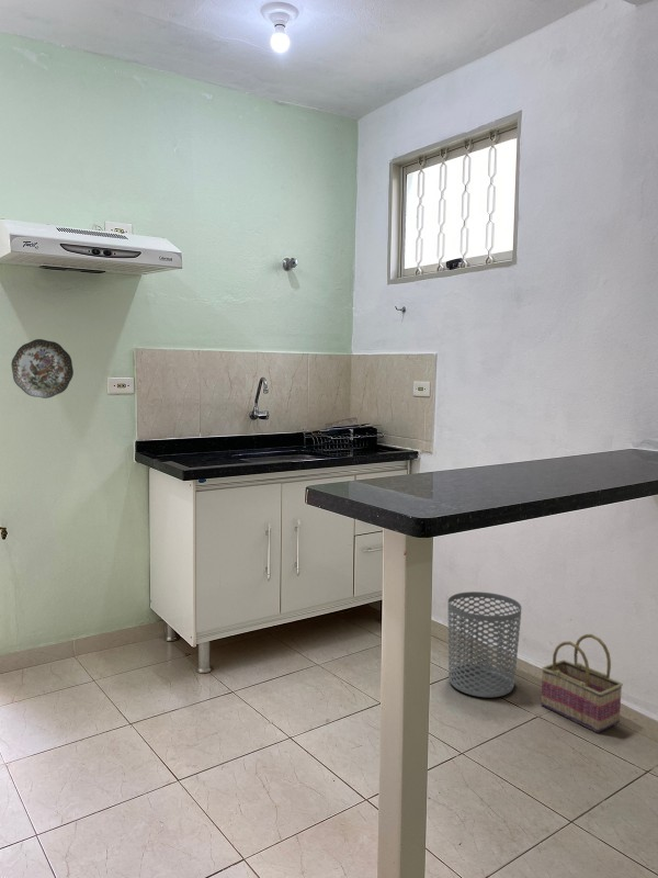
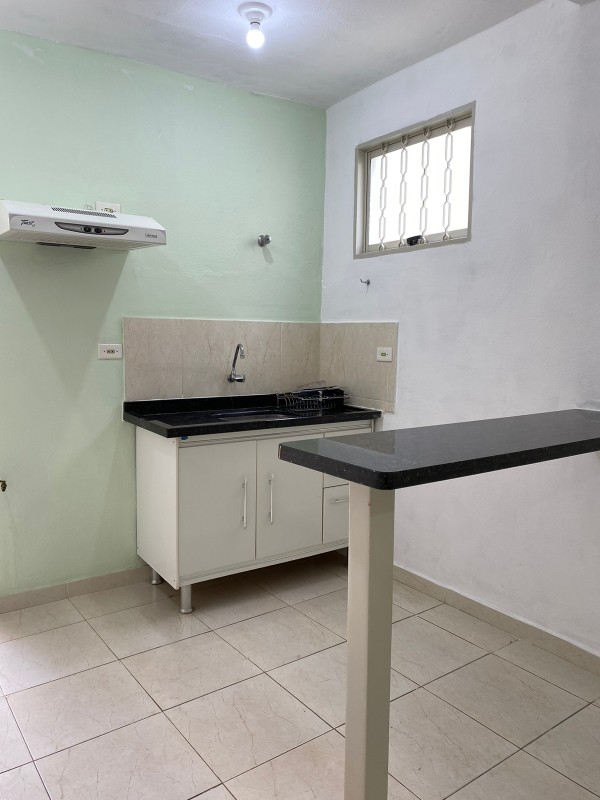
- decorative plate [10,338,75,399]
- basket [540,633,624,734]
- waste bin [446,590,522,698]
